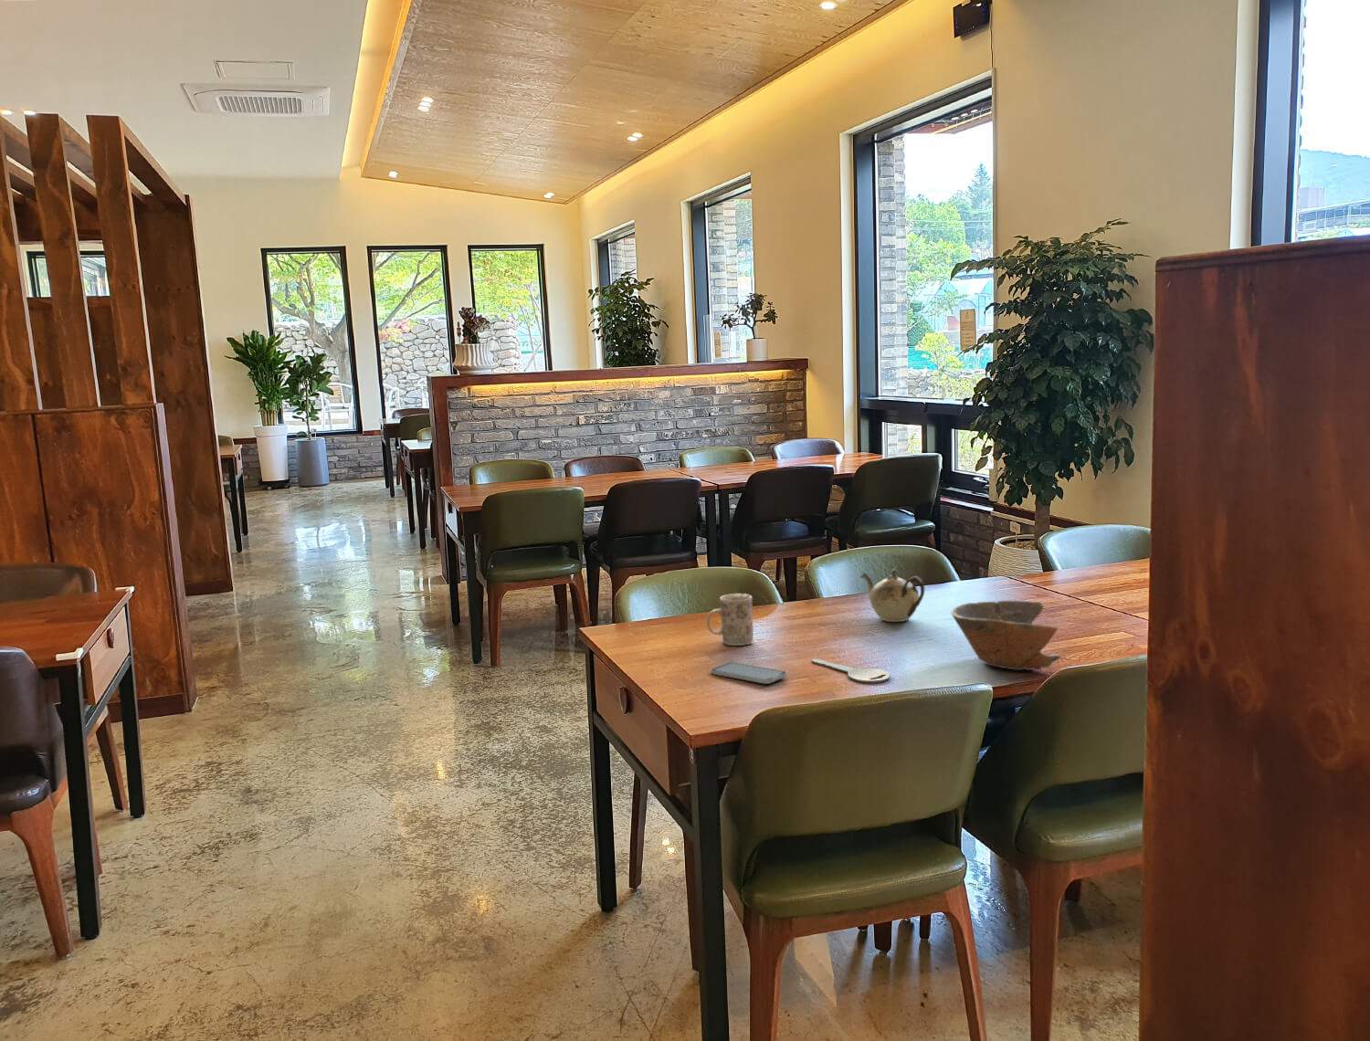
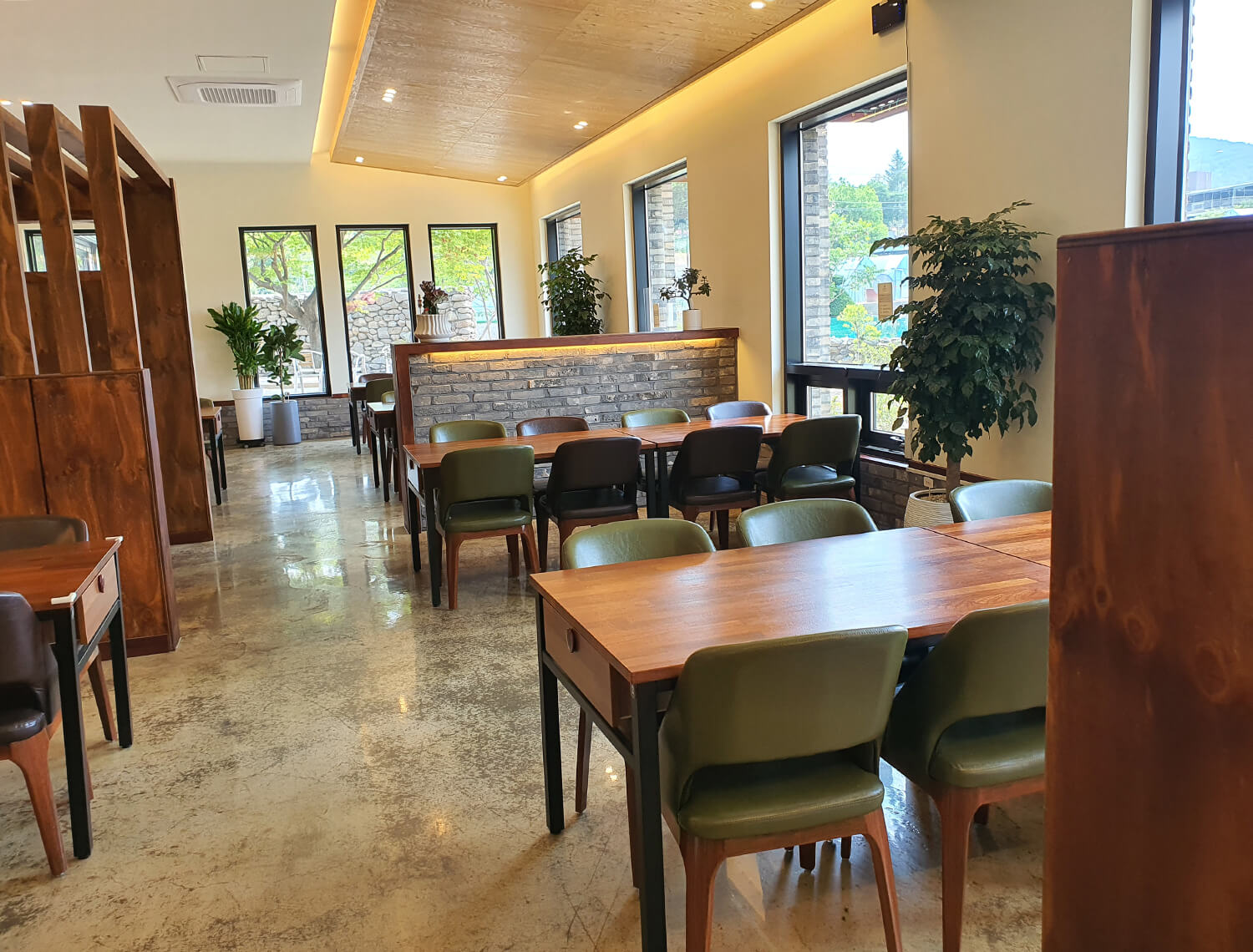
- bowl [950,600,1062,671]
- teapot [859,568,925,623]
- key [811,658,890,683]
- mug [706,593,754,646]
- smartphone [710,662,788,685]
